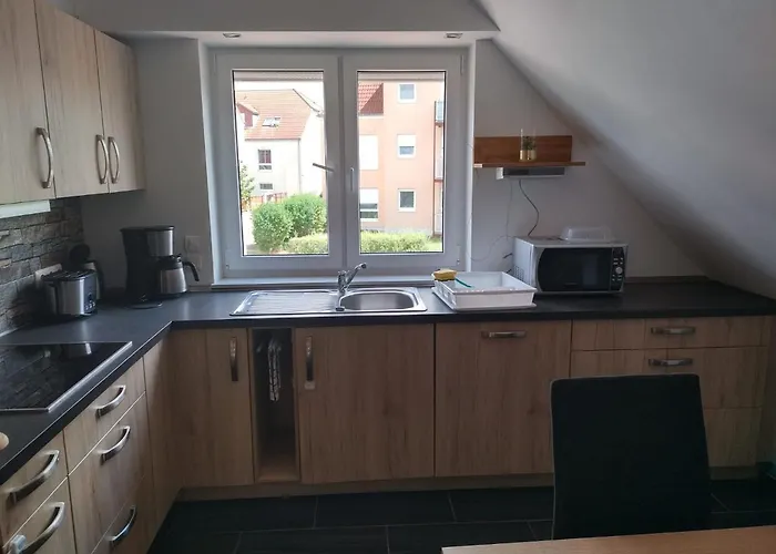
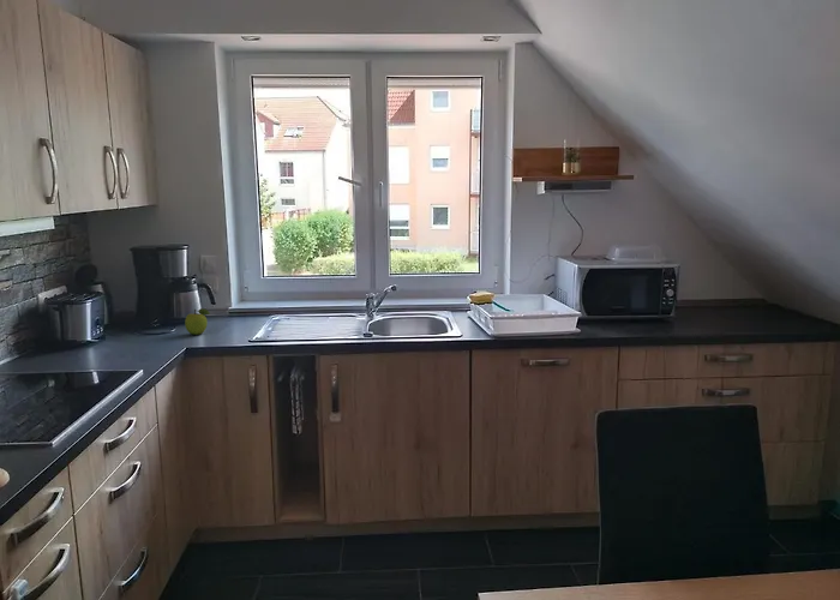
+ fruit [184,307,211,336]
